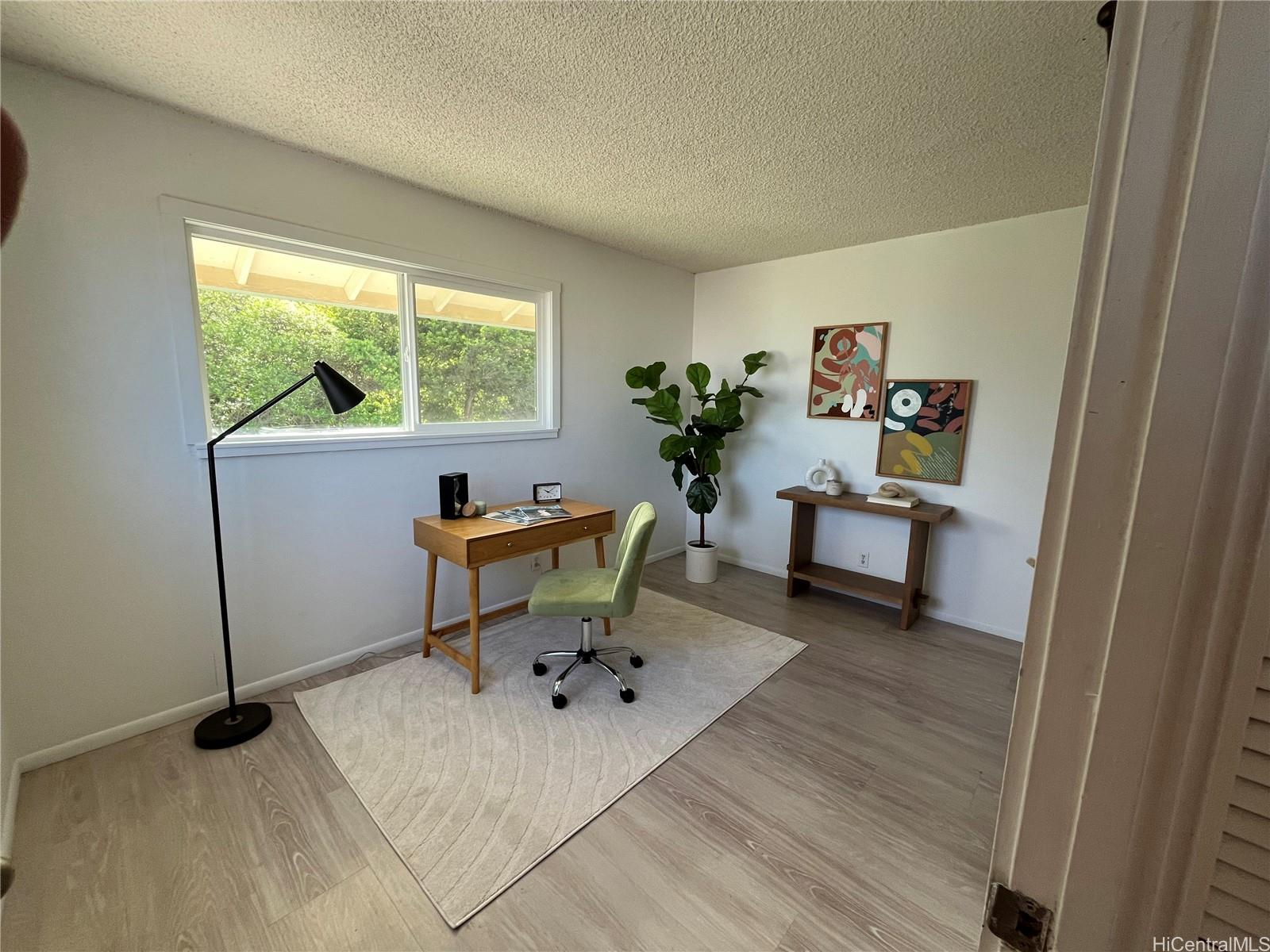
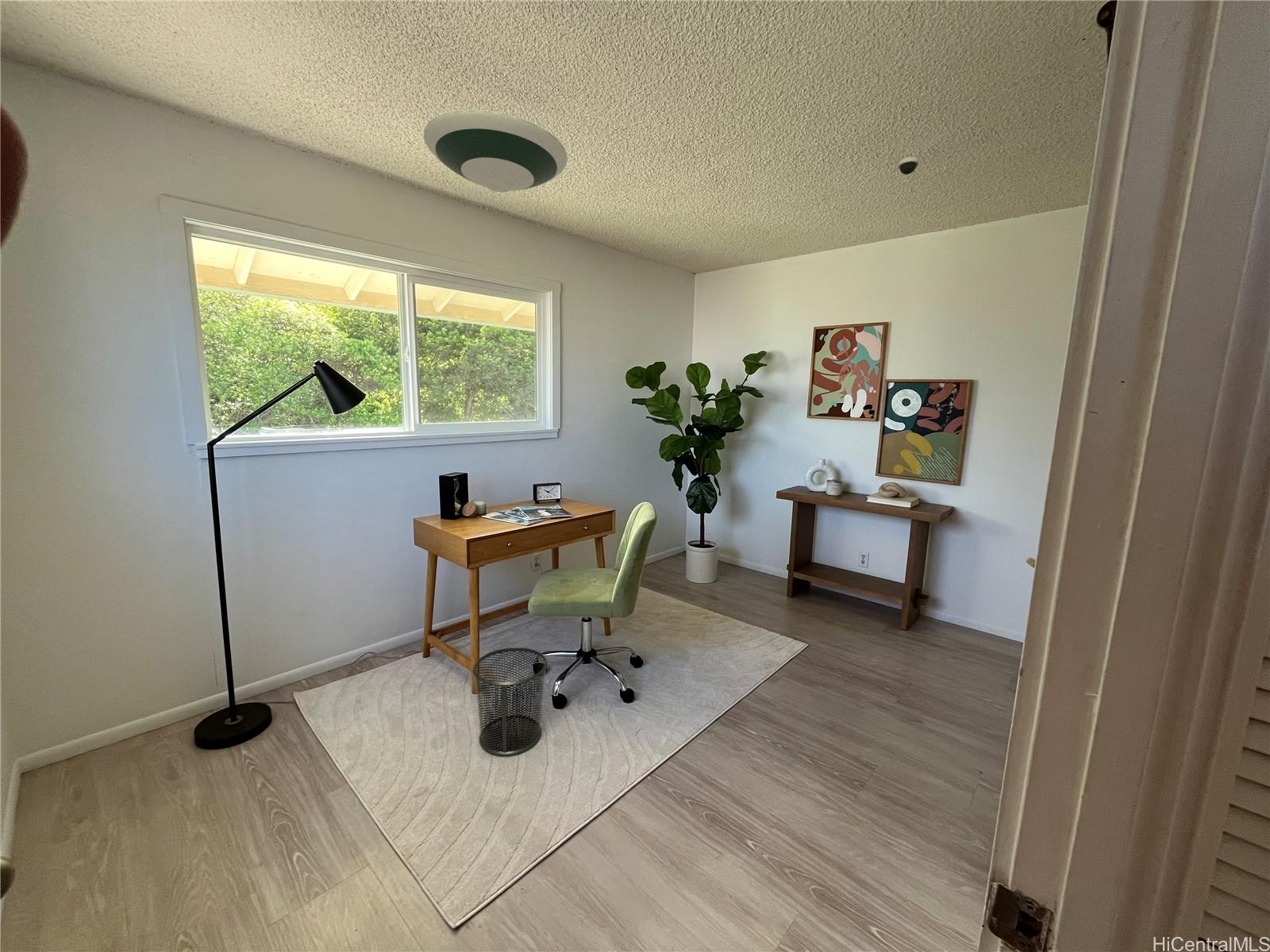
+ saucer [423,109,568,193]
+ waste bin [472,647,548,756]
+ dome security camera [897,156,920,175]
